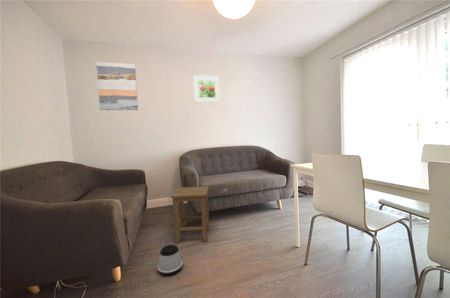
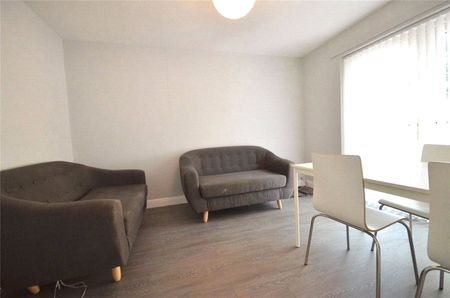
- wall art [95,61,139,111]
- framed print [192,74,221,103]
- stool [170,185,210,244]
- speaker [157,244,183,276]
